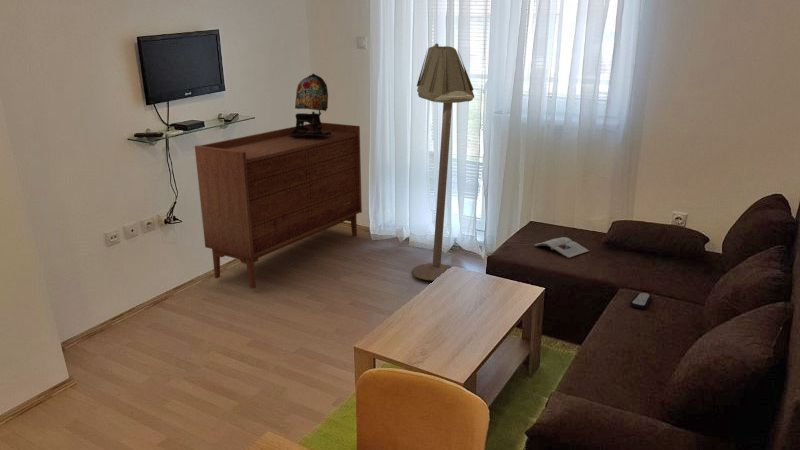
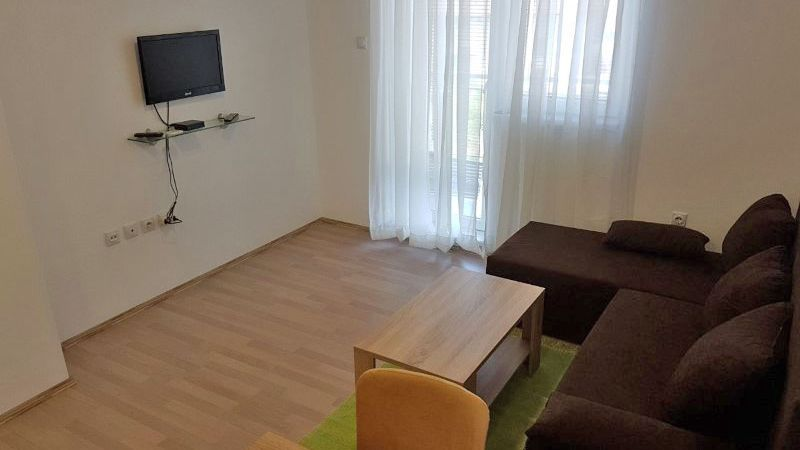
- remote control [629,291,653,310]
- sideboard [193,121,363,290]
- magazine [533,236,590,259]
- floor lamp [412,43,475,281]
- table lamp [288,73,331,136]
